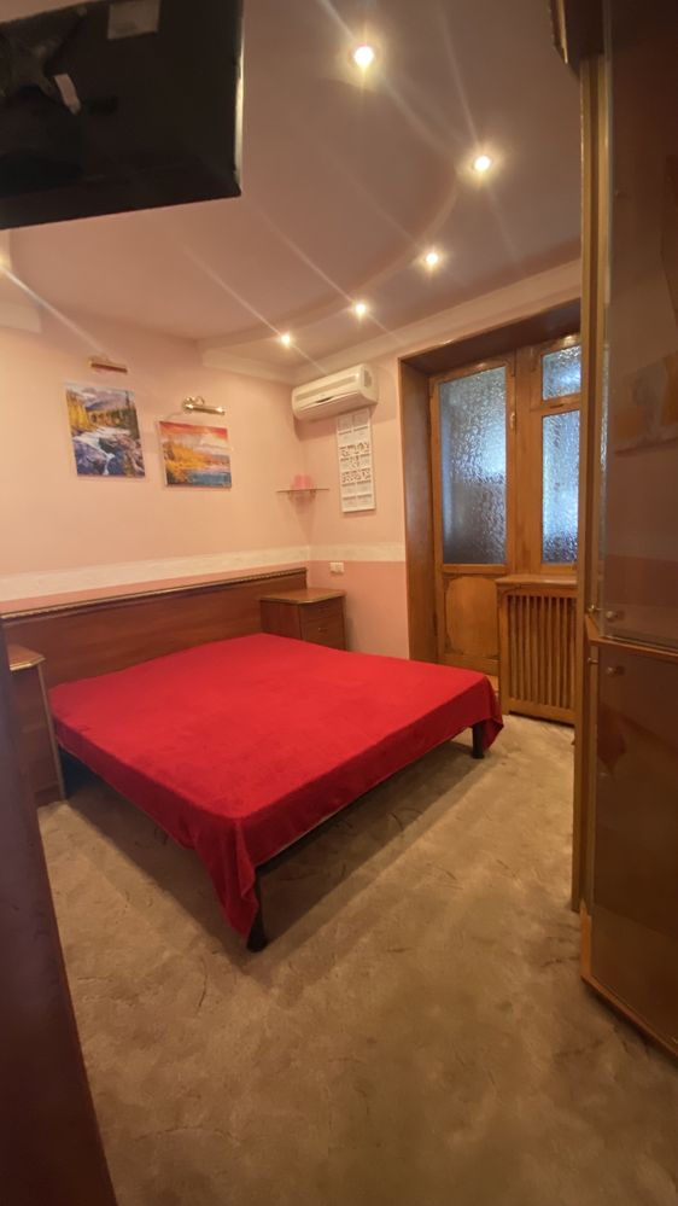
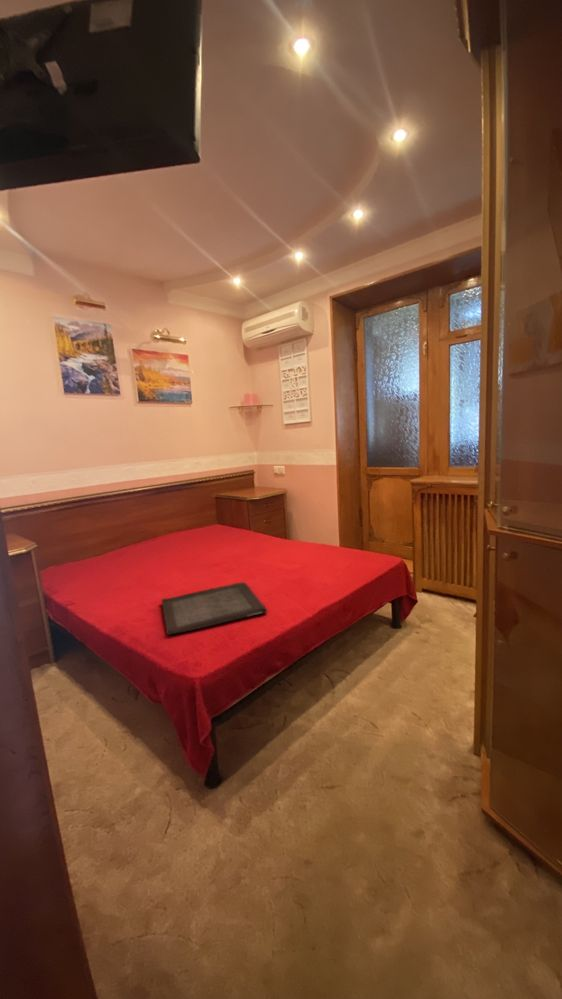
+ serving tray [160,581,268,636]
